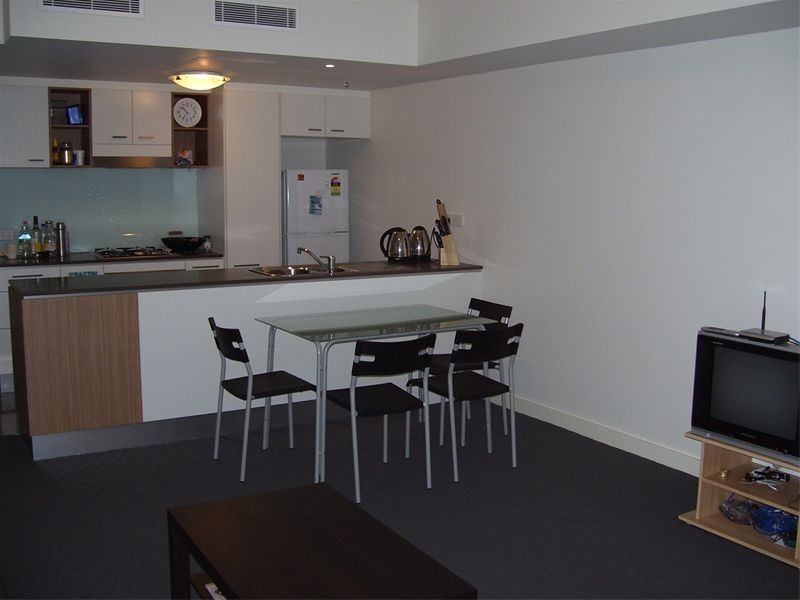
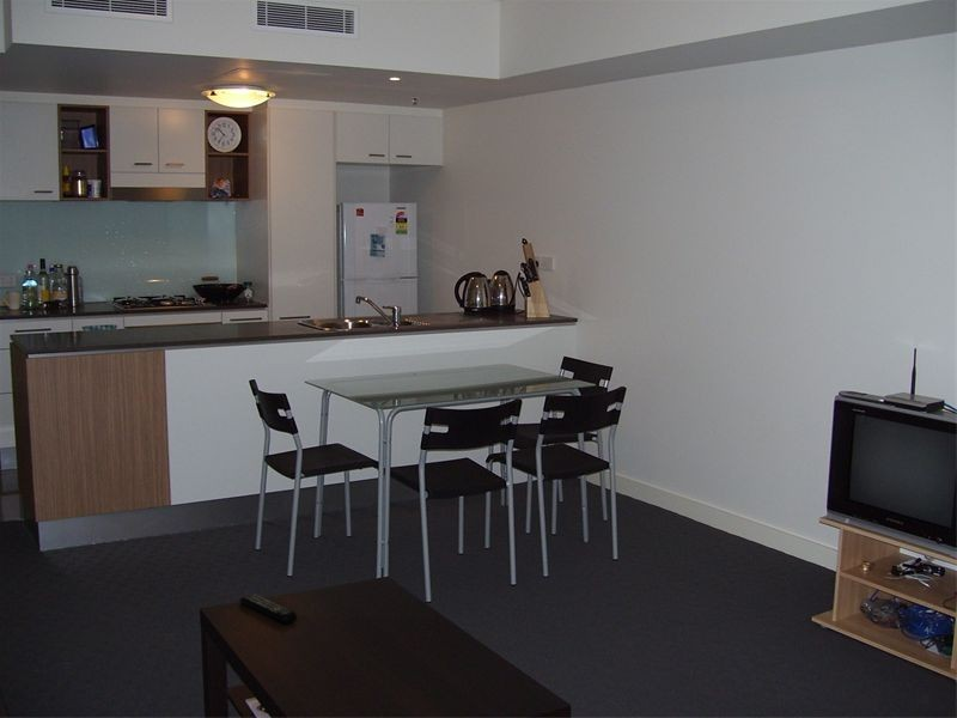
+ remote control [238,592,298,625]
